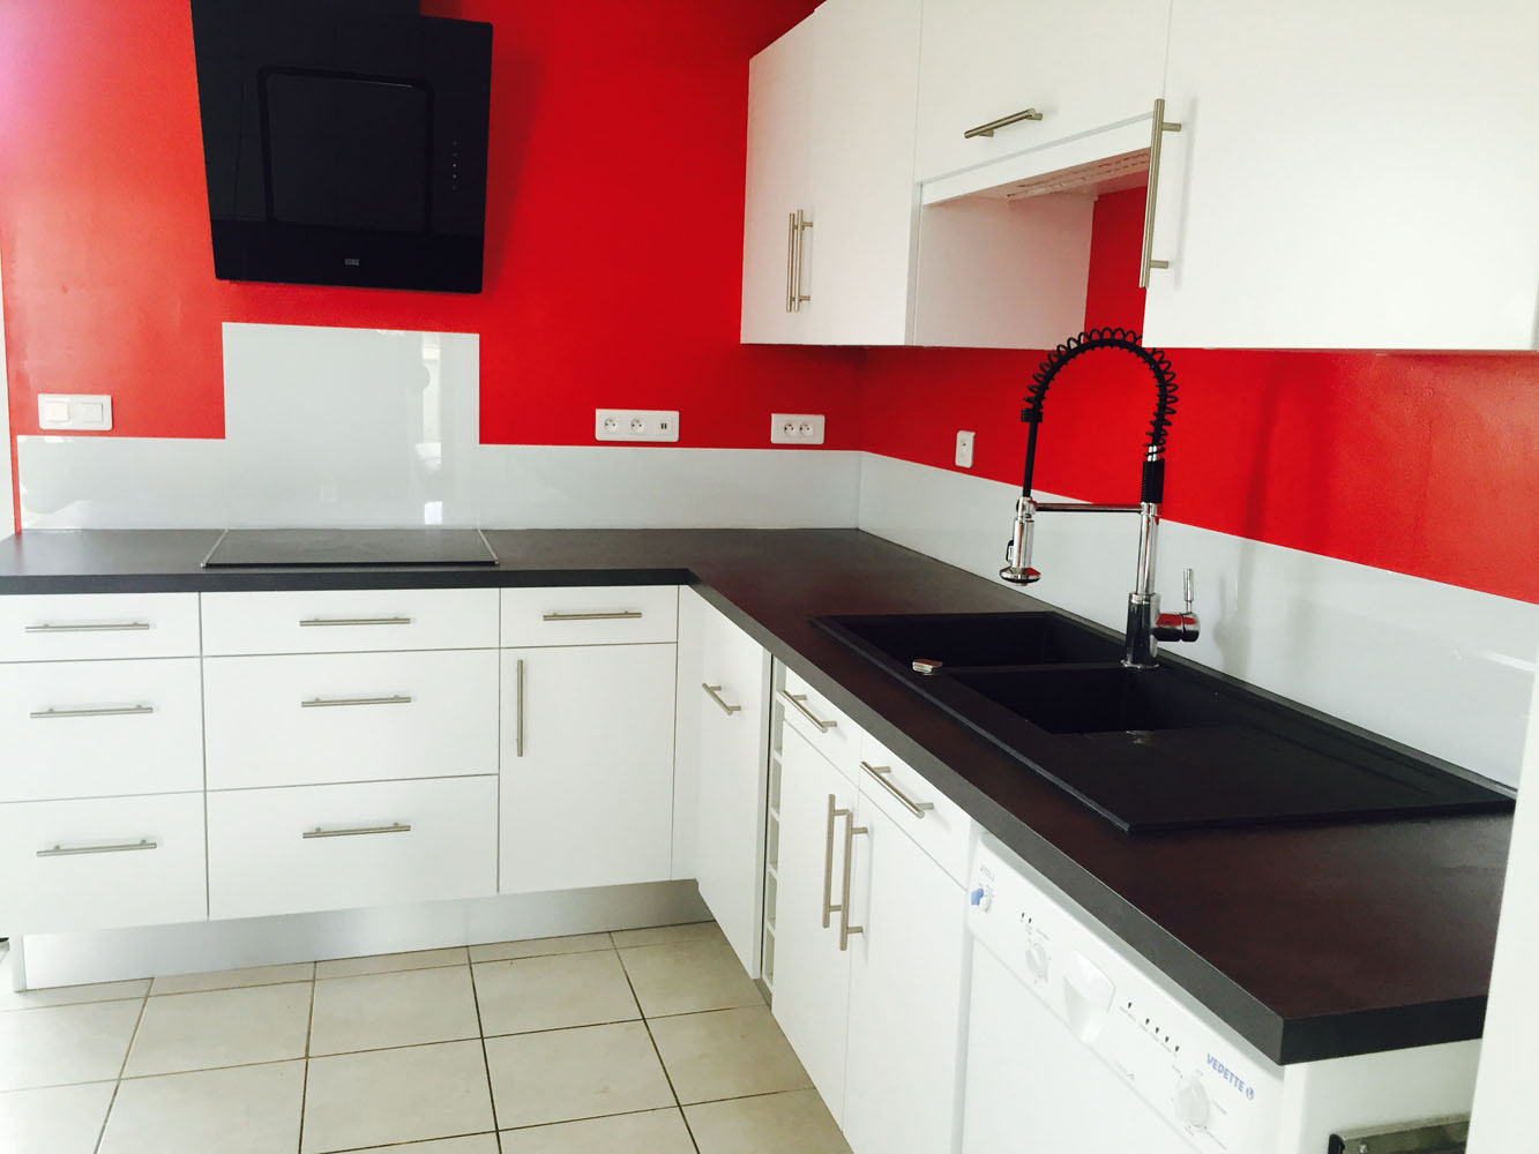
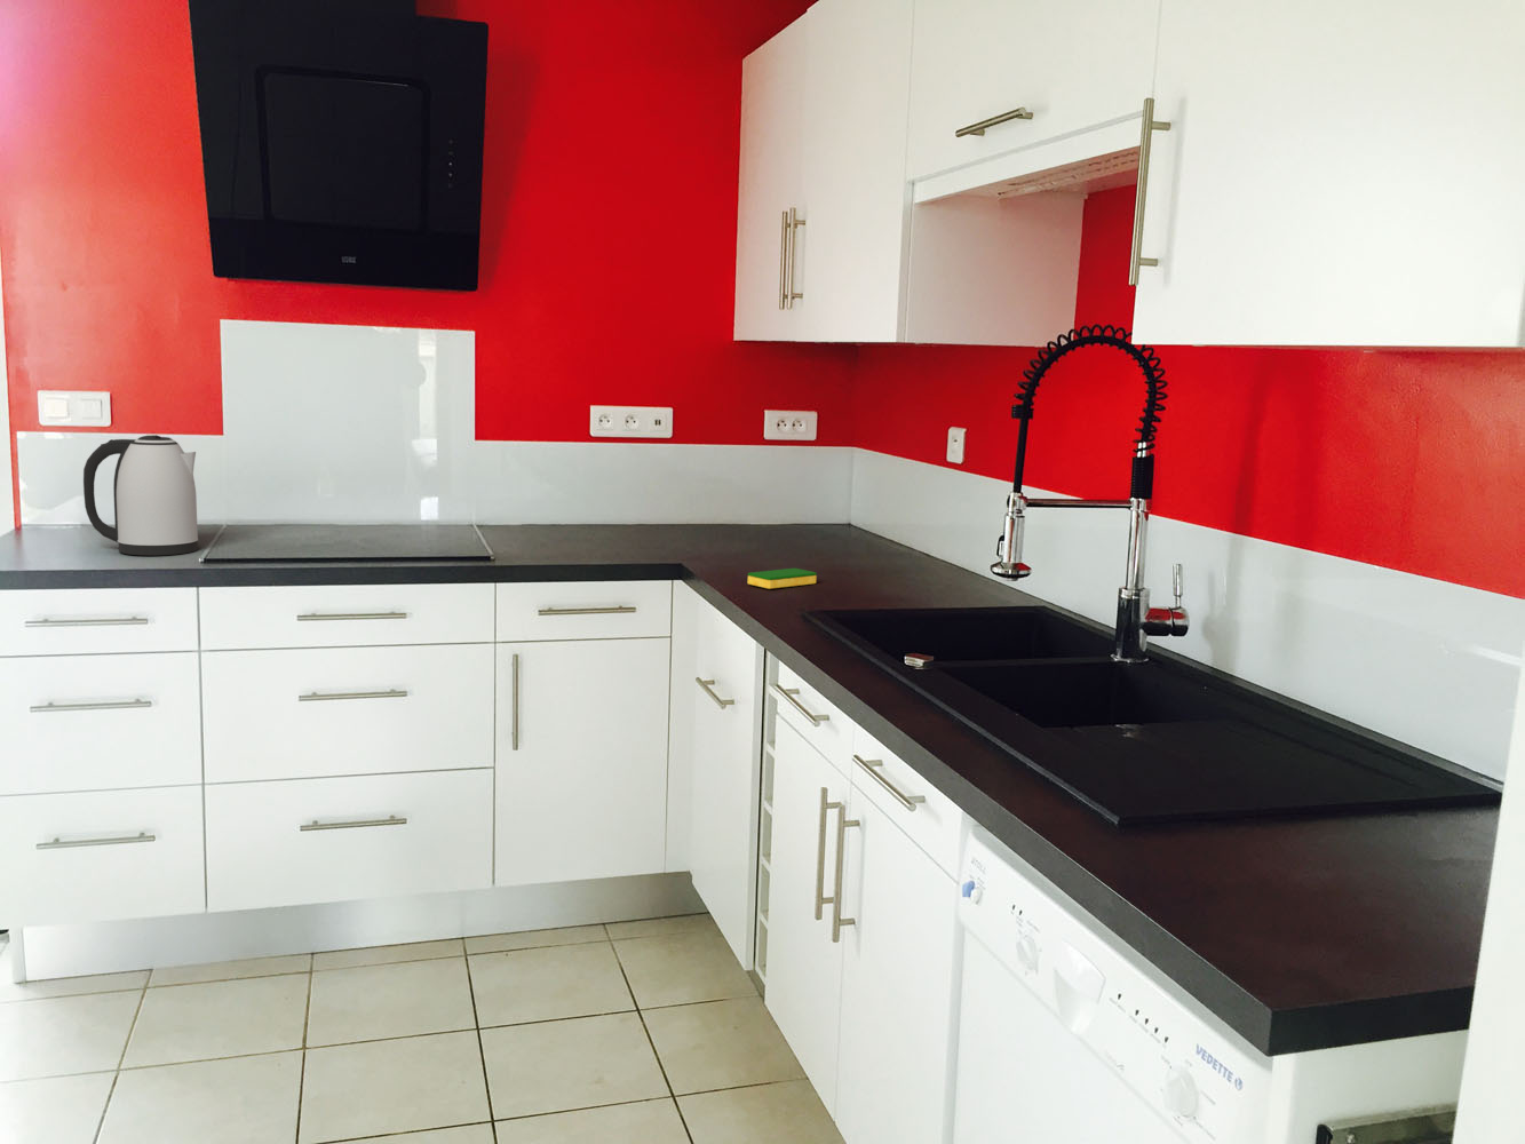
+ kettle [83,434,199,558]
+ dish sponge [747,567,818,590]
